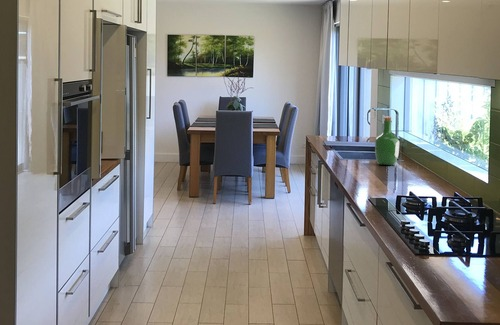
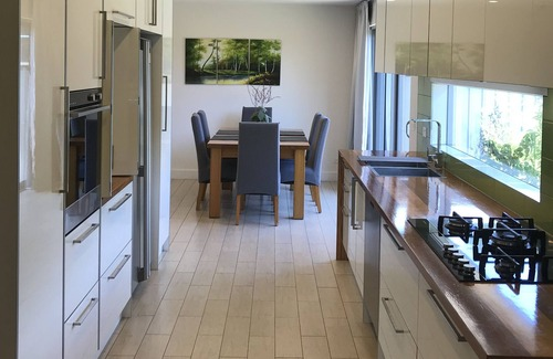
- wine bottle [374,115,400,166]
